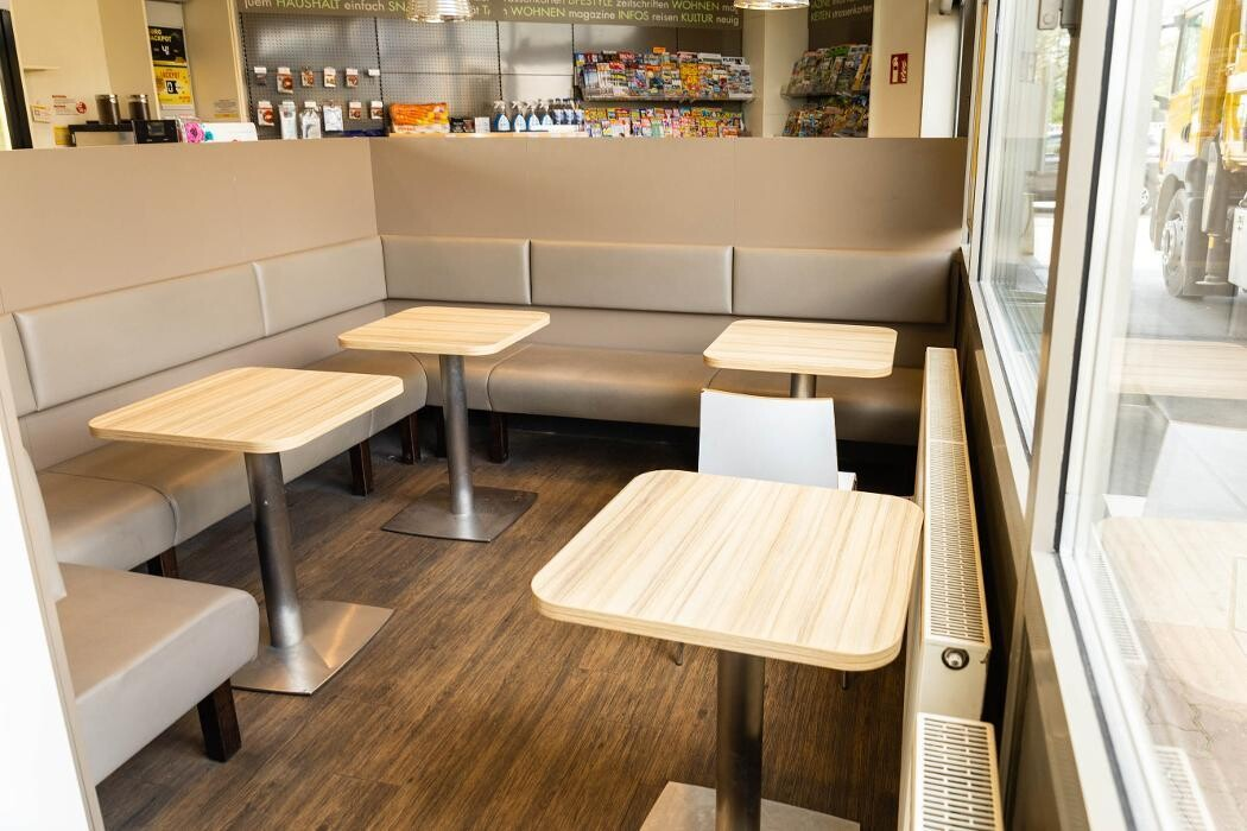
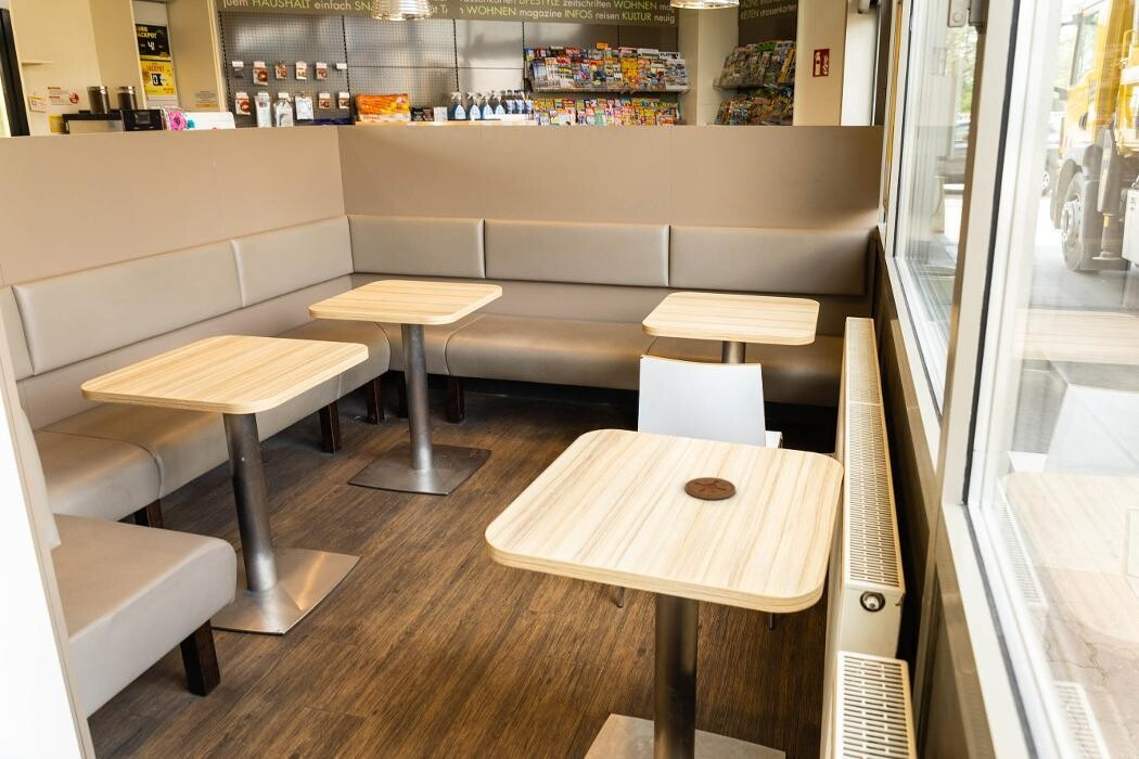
+ coaster [683,476,737,501]
